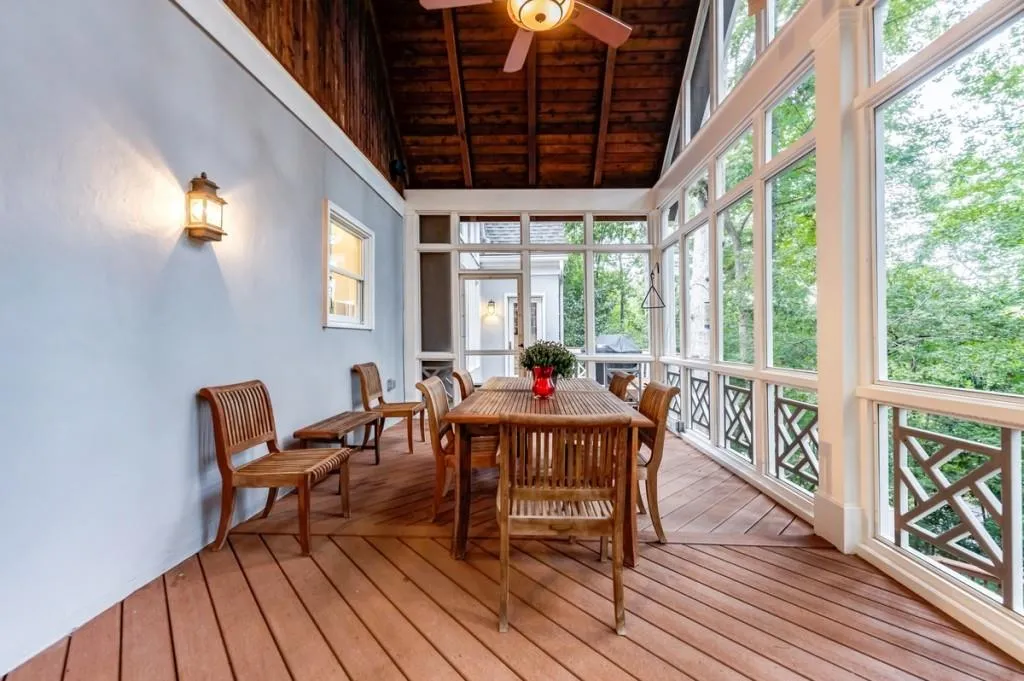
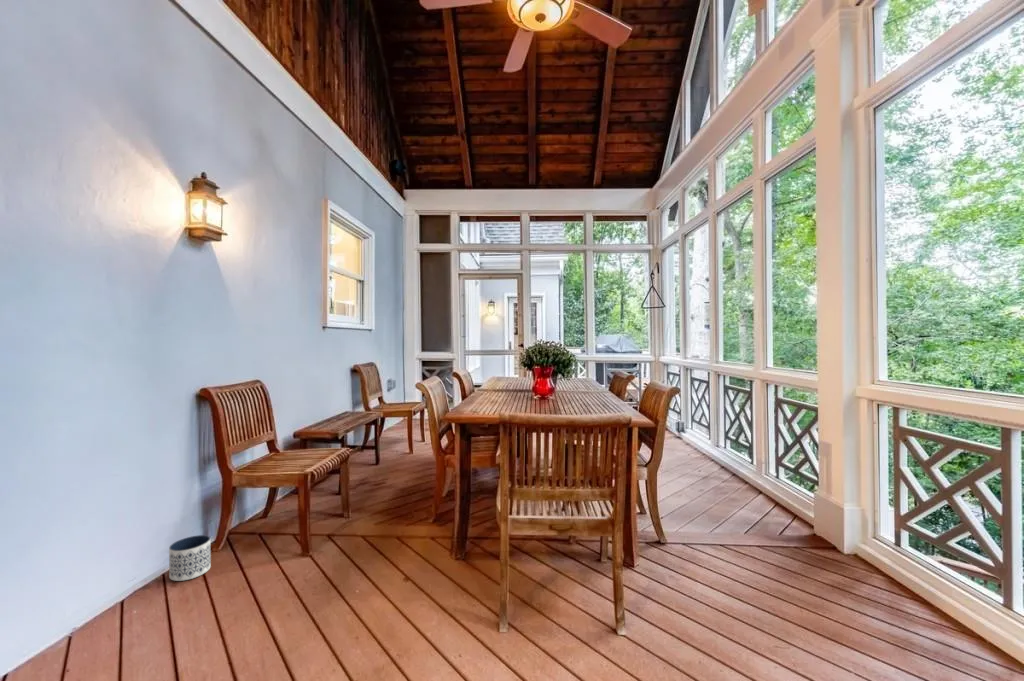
+ planter [168,534,212,582]
